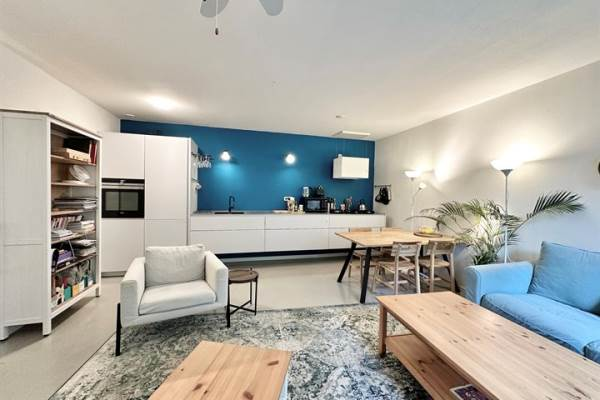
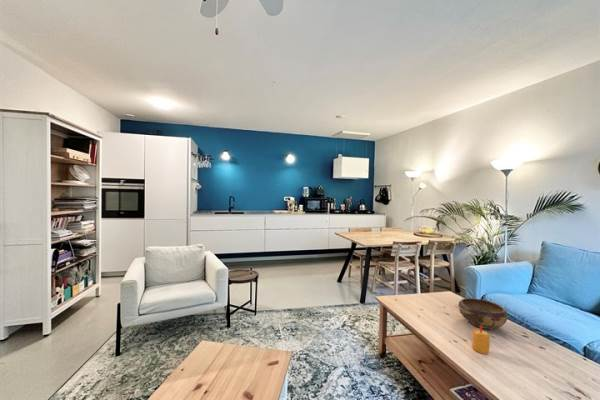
+ decorative bowl [457,297,509,331]
+ candle [471,326,491,355]
